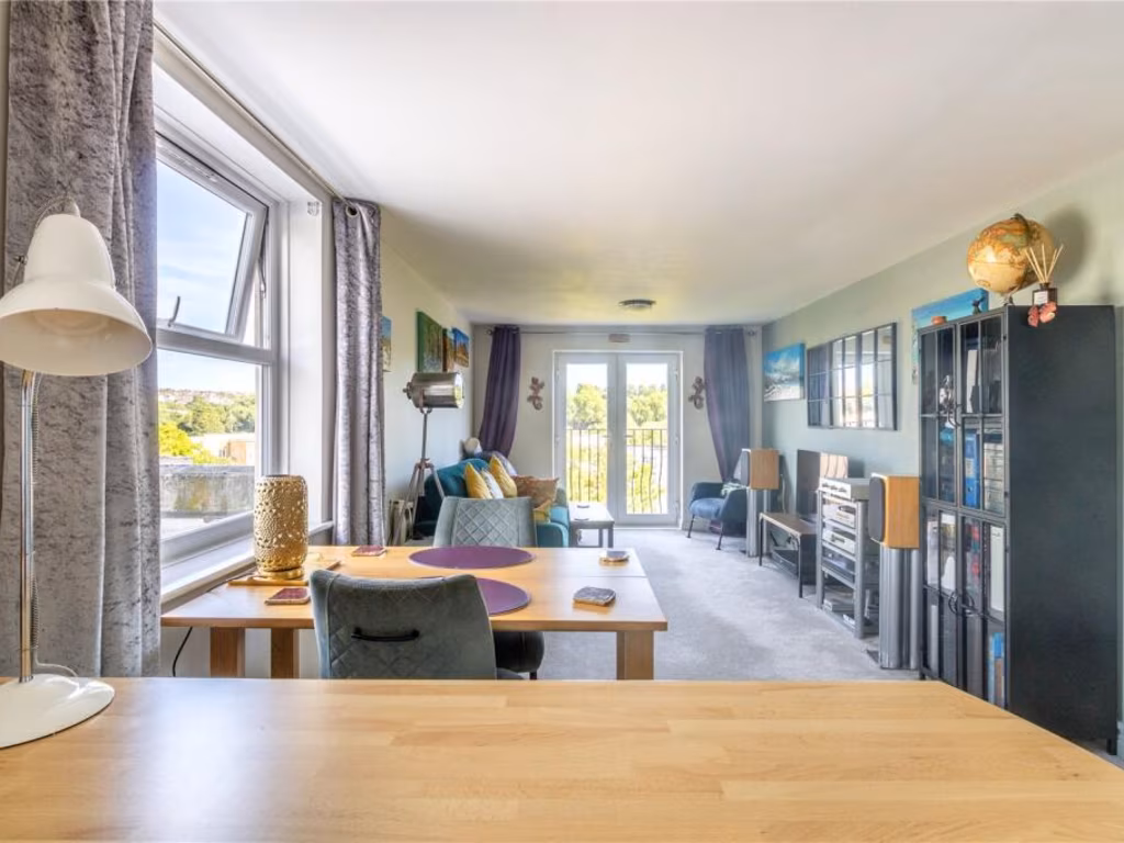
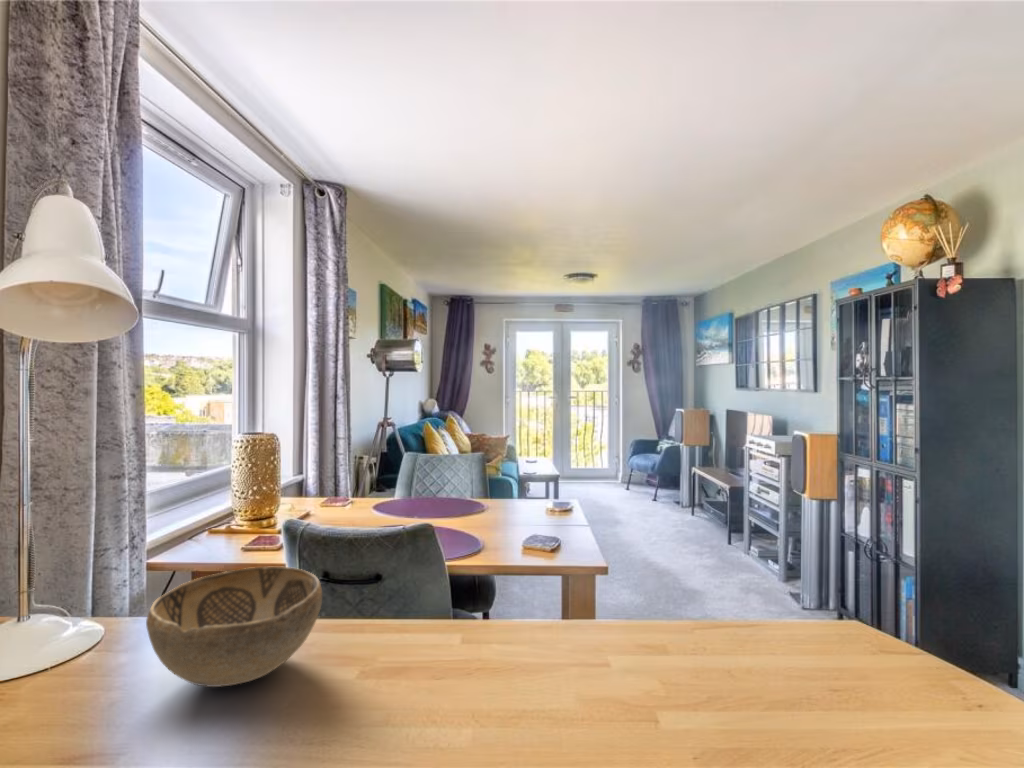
+ decorative bowl [145,566,323,688]
